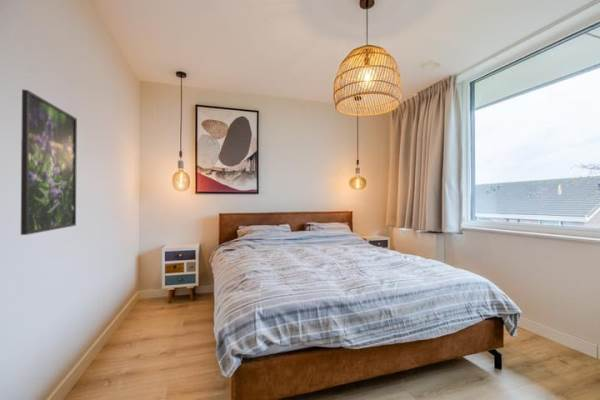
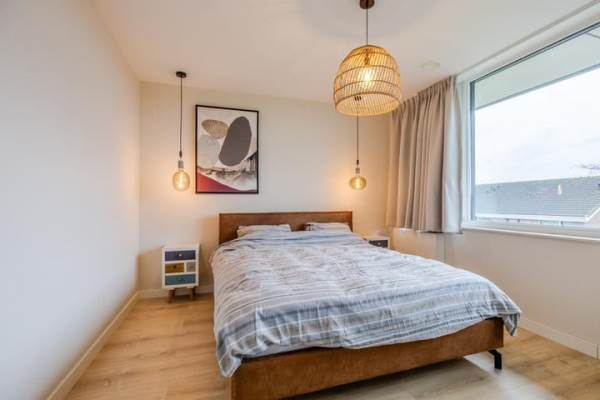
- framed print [20,88,78,236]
